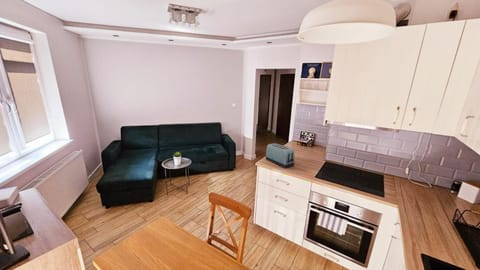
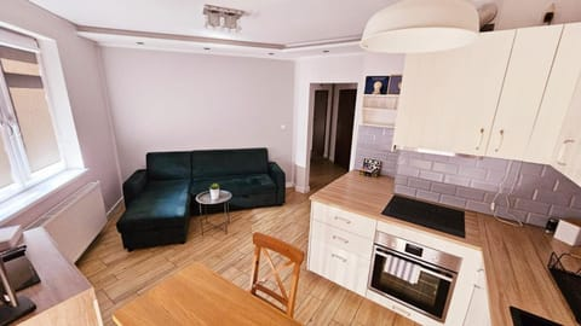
- toaster [265,143,295,169]
